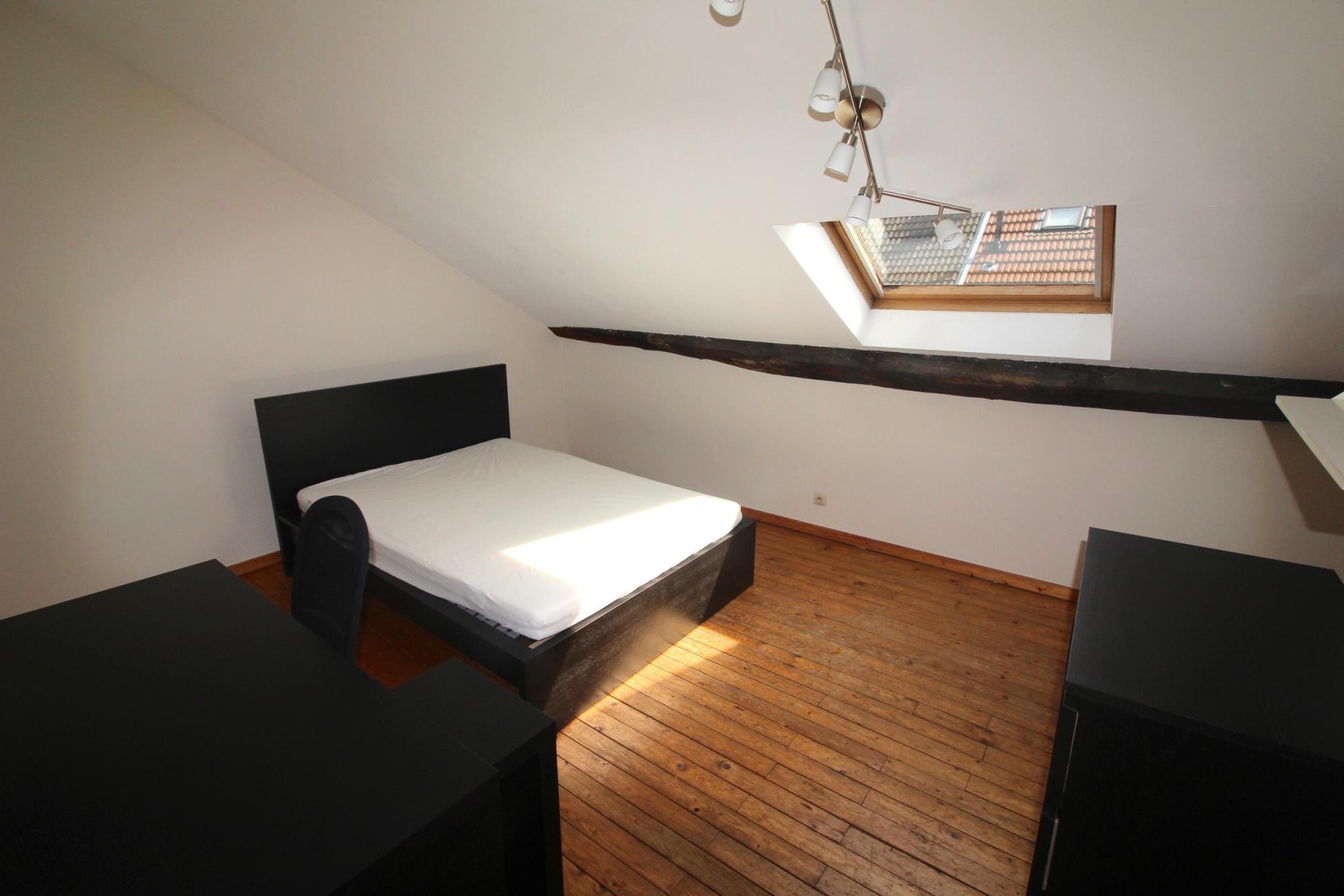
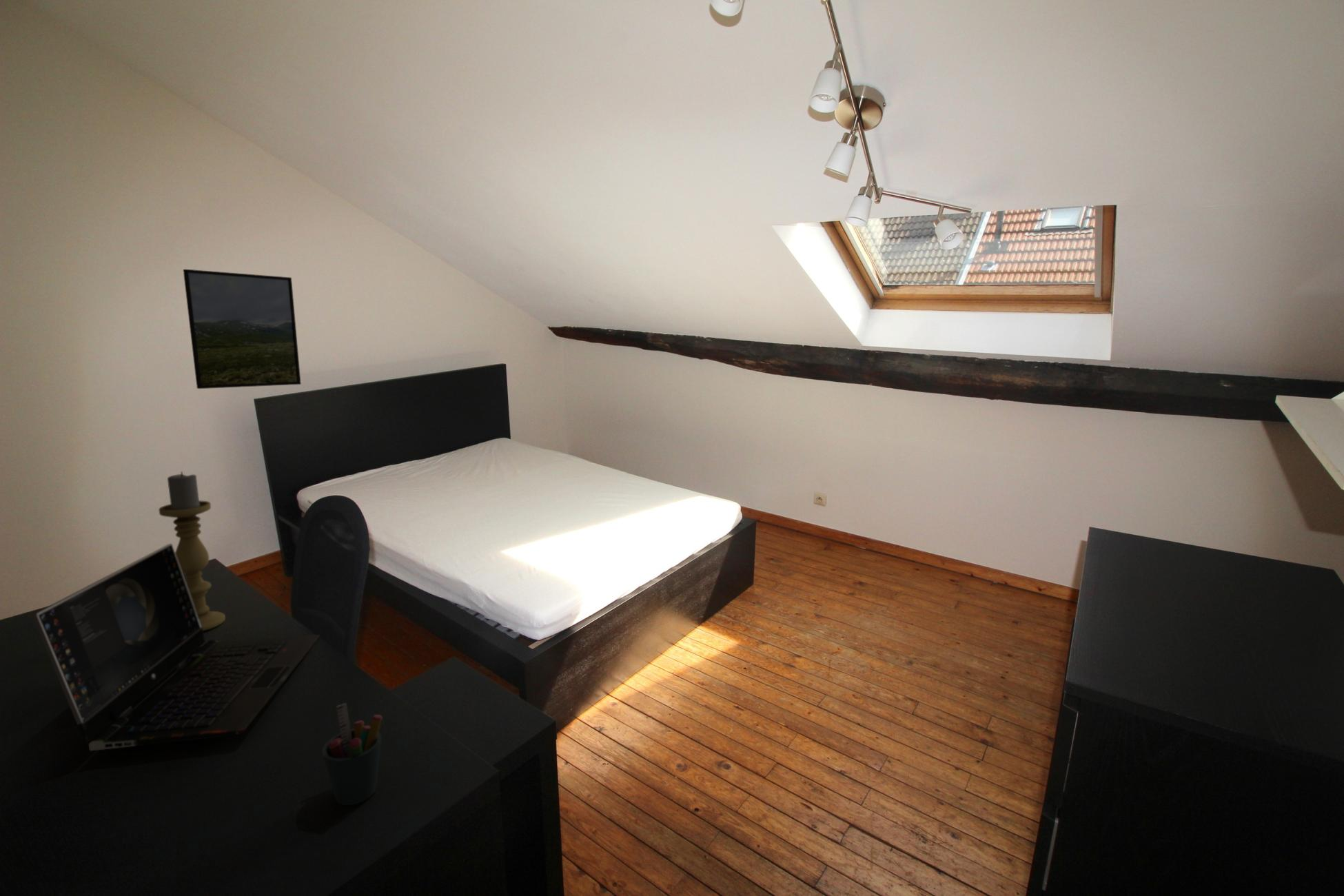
+ pen holder [321,702,383,806]
+ laptop computer [32,543,320,751]
+ candle holder [158,471,226,631]
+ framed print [183,269,302,389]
